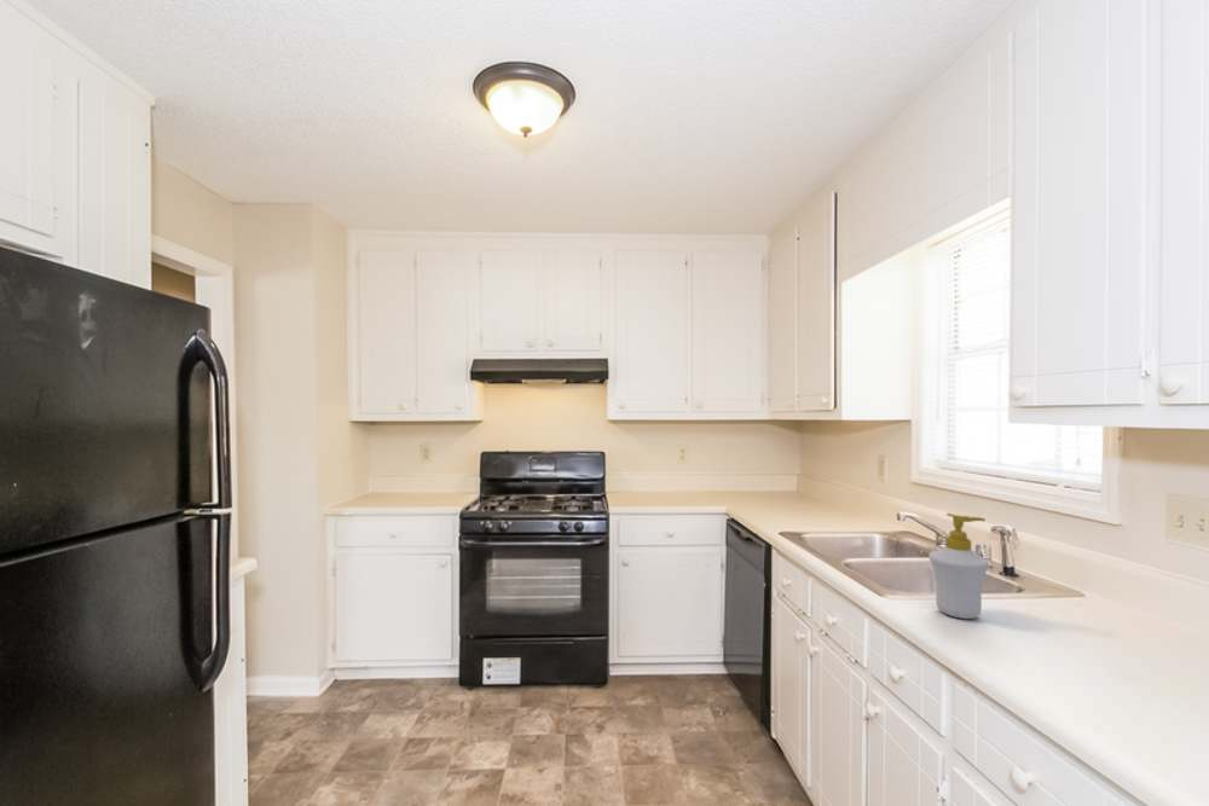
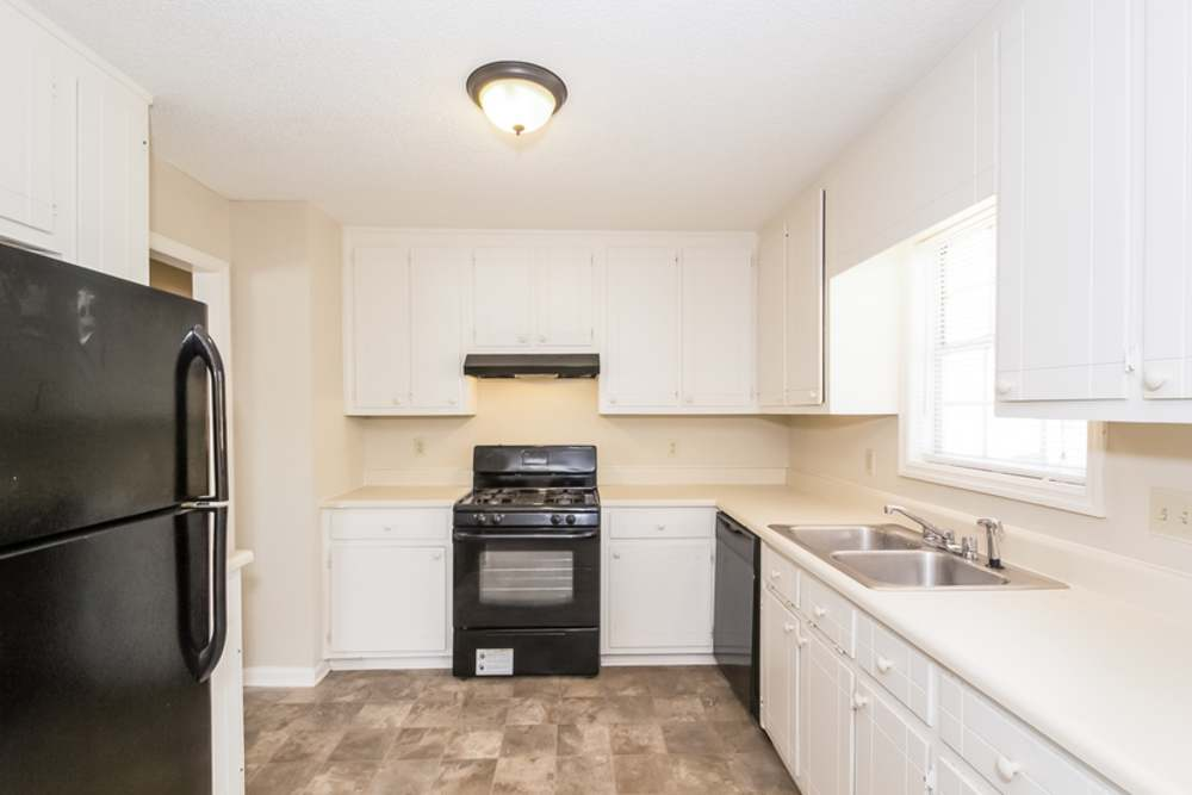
- soap bottle [927,512,990,620]
